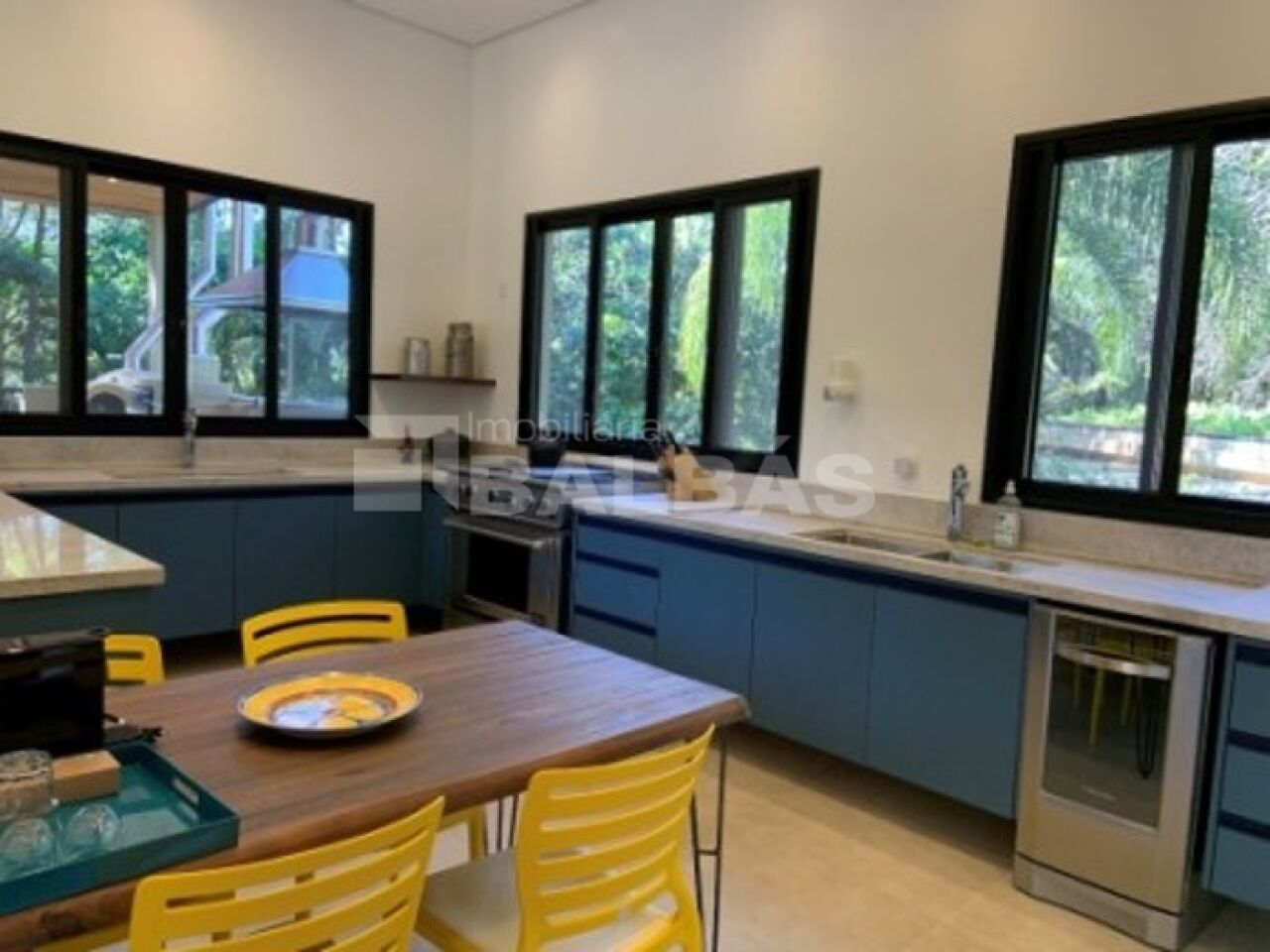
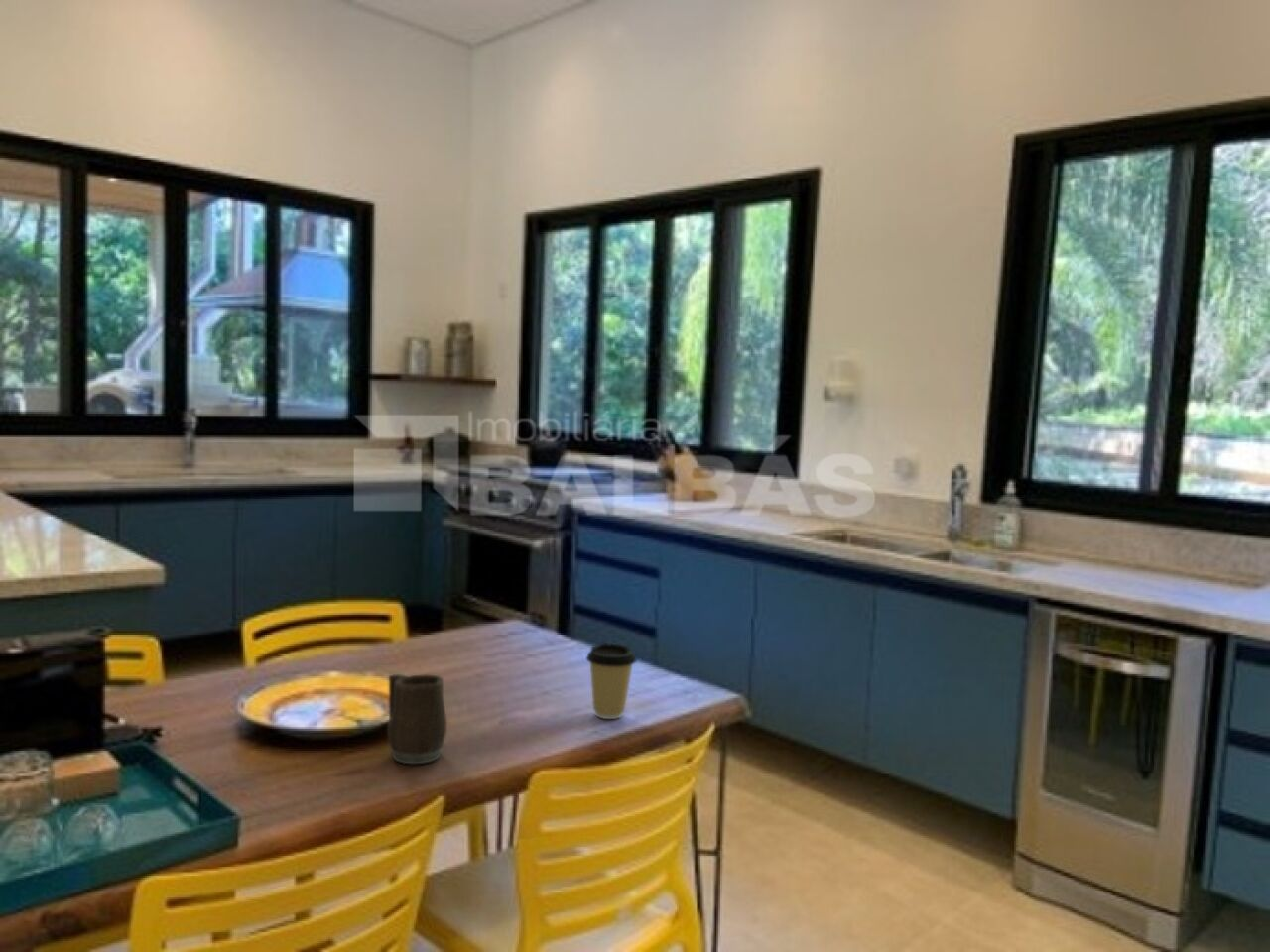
+ coffee cup [585,642,638,720]
+ mug [387,673,448,765]
